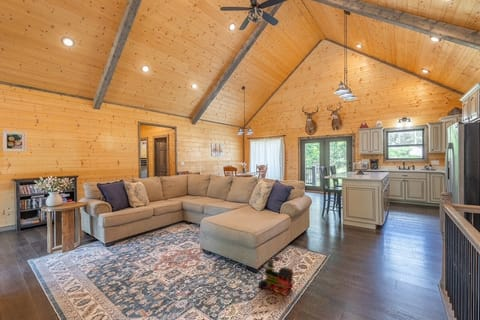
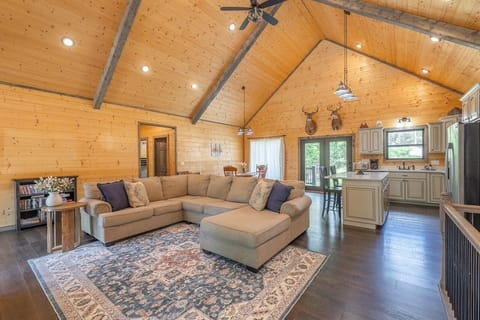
- toy train [258,255,294,297]
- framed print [1,129,27,153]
